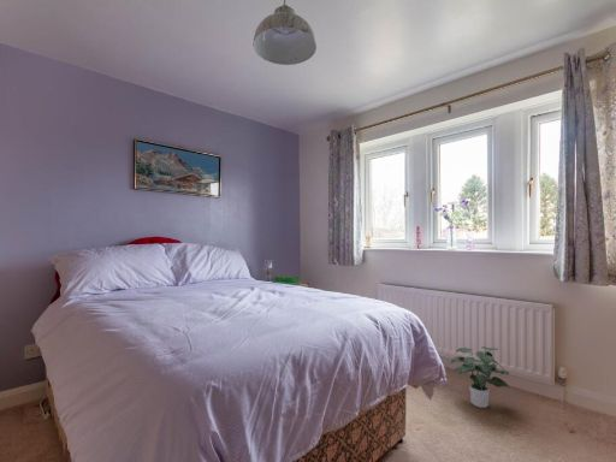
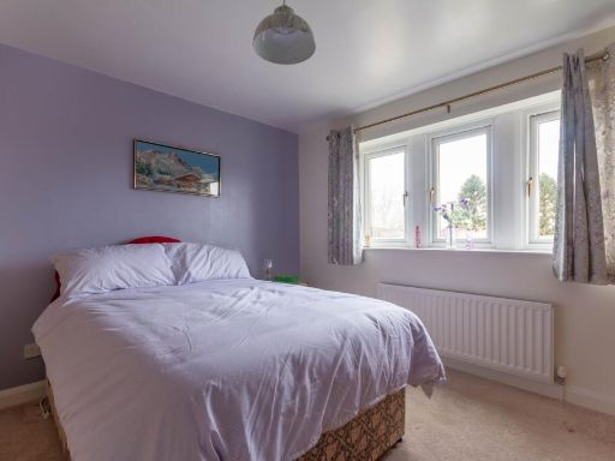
- potted plant [450,345,511,409]
